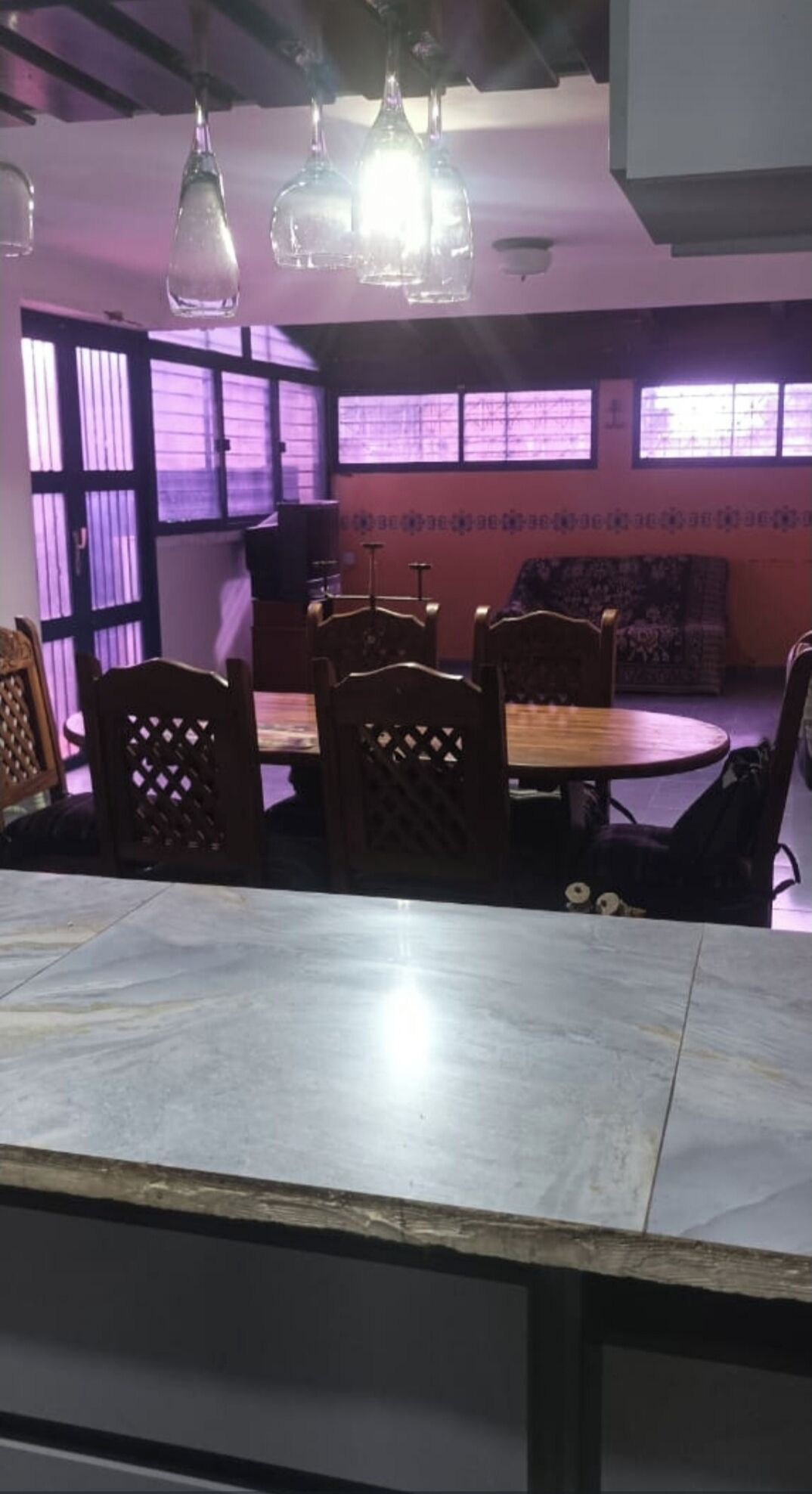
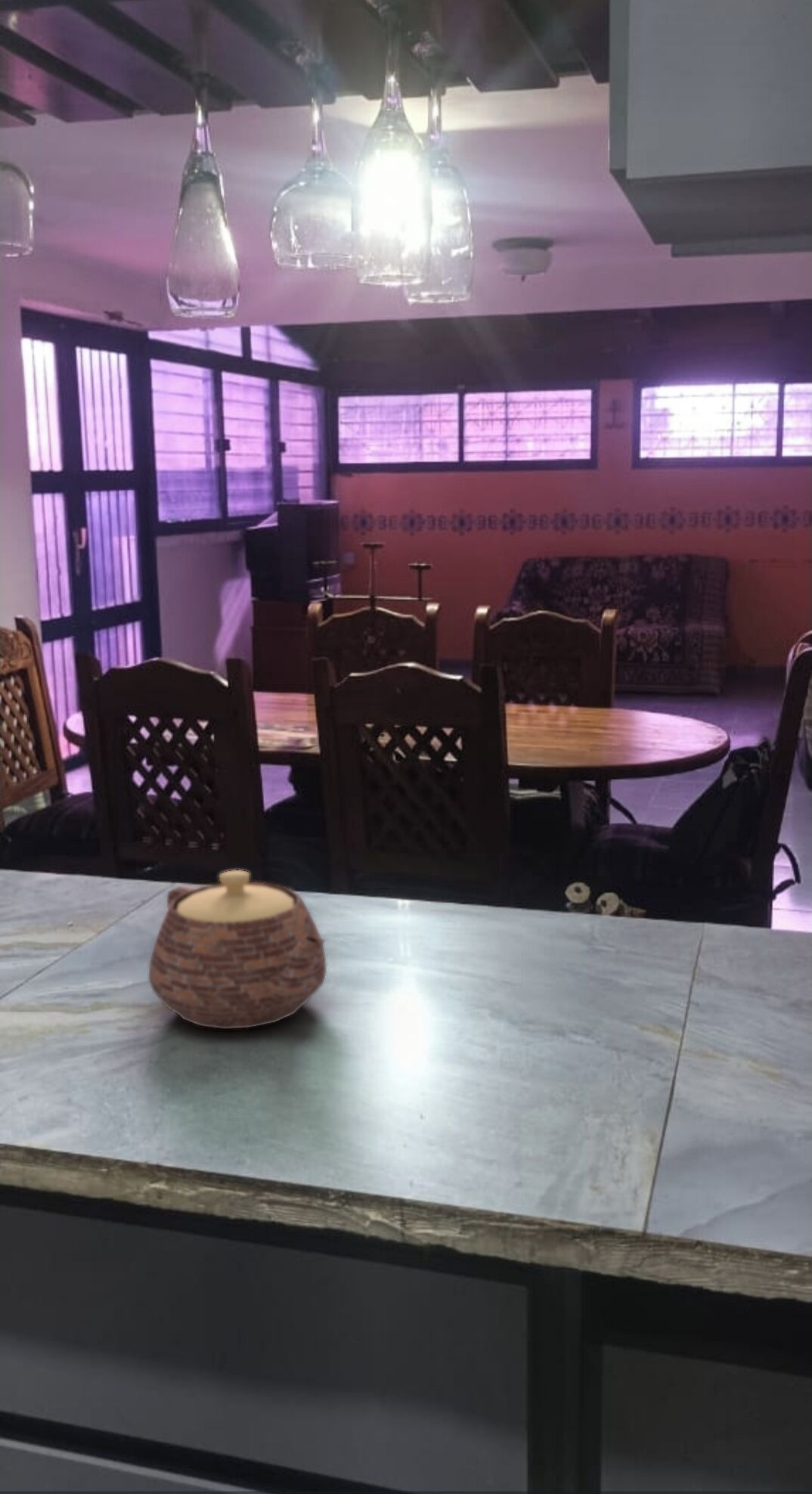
+ teapot [147,869,327,1030]
